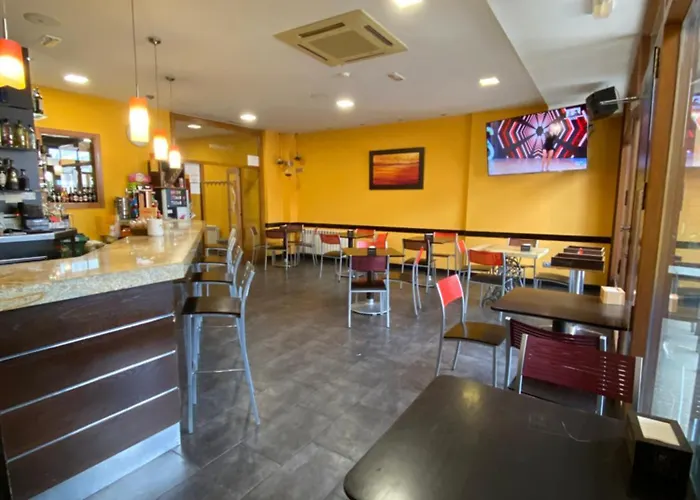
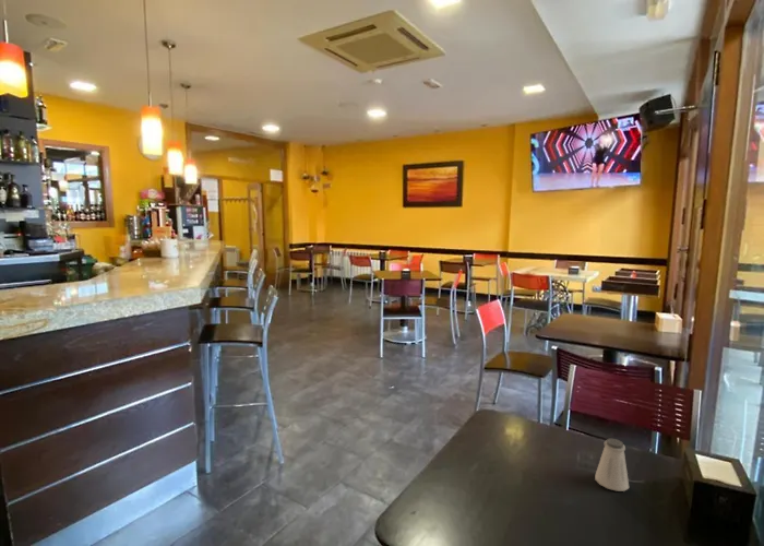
+ saltshaker [594,438,630,492]
